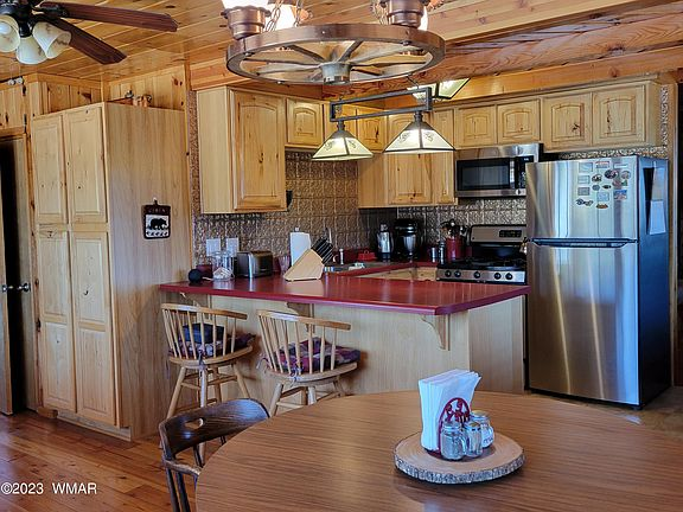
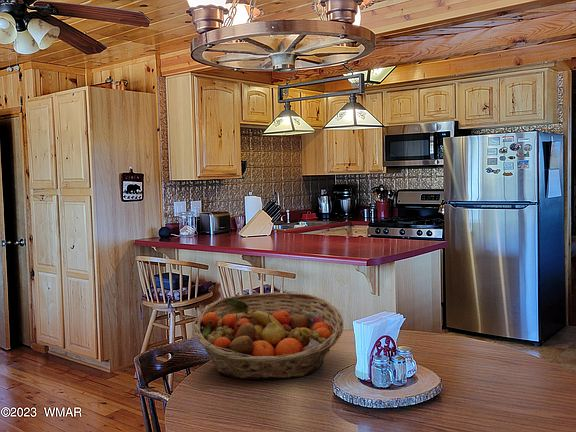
+ fruit basket [192,291,344,380]
